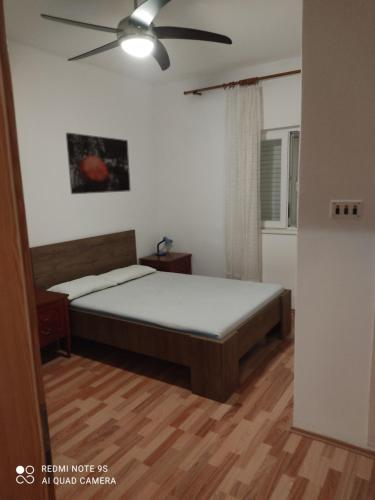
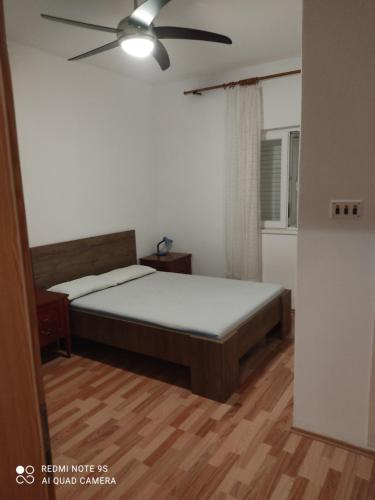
- wall art [65,132,132,195]
